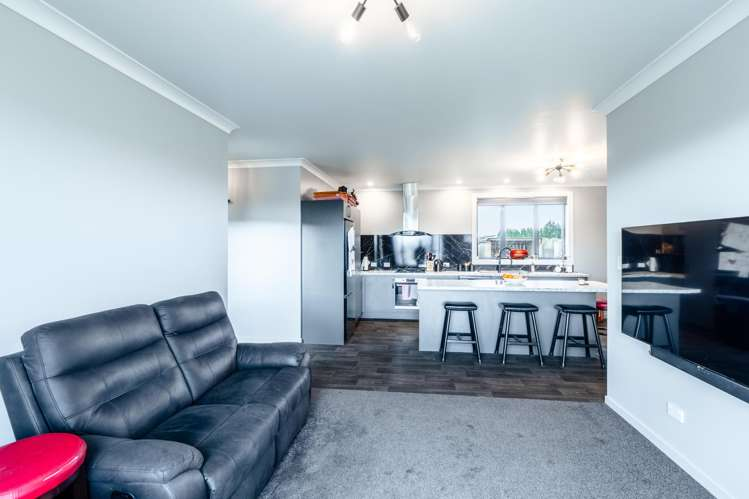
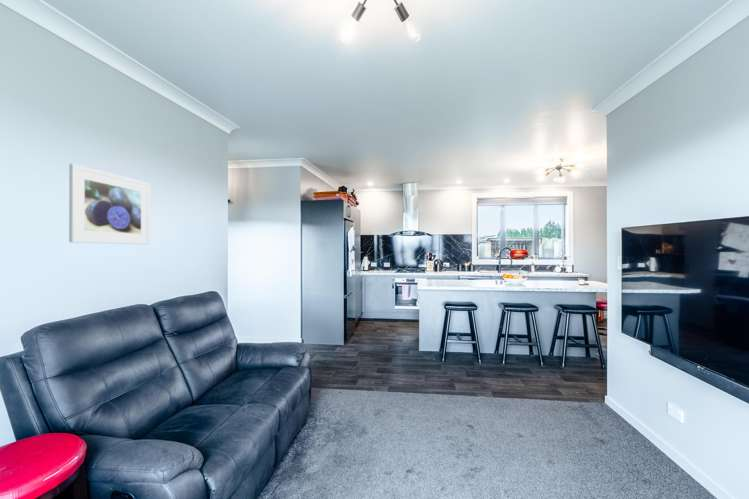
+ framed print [68,163,151,245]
